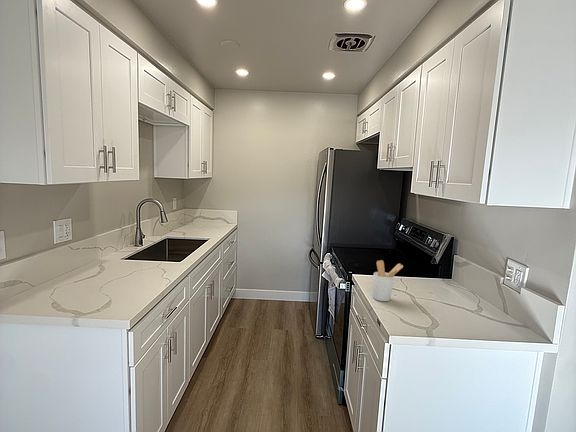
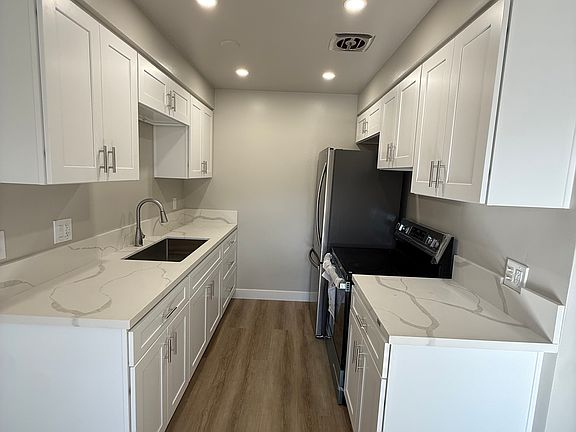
- utensil holder [372,259,404,302]
